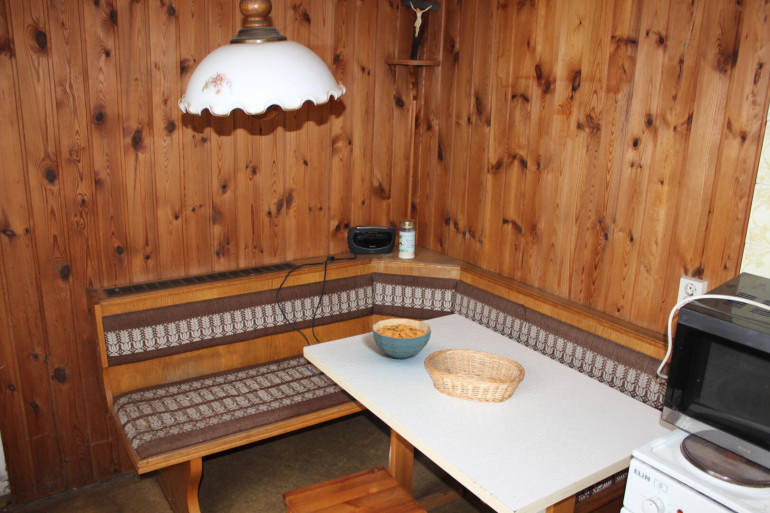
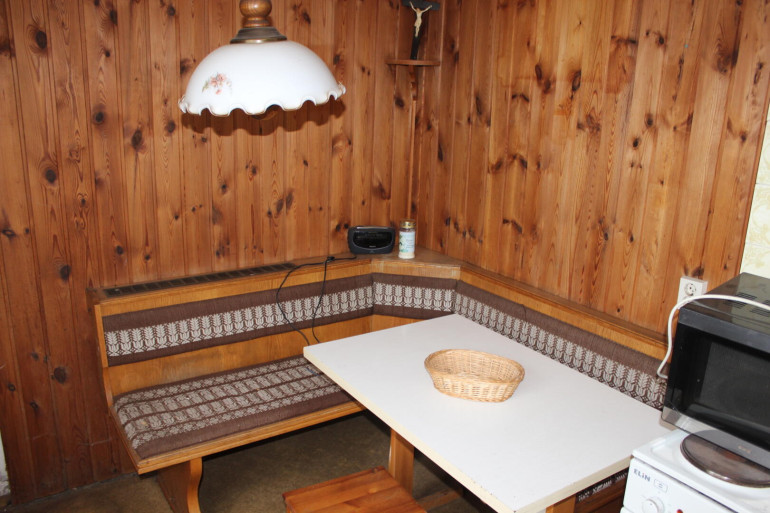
- cereal bowl [371,318,432,360]
